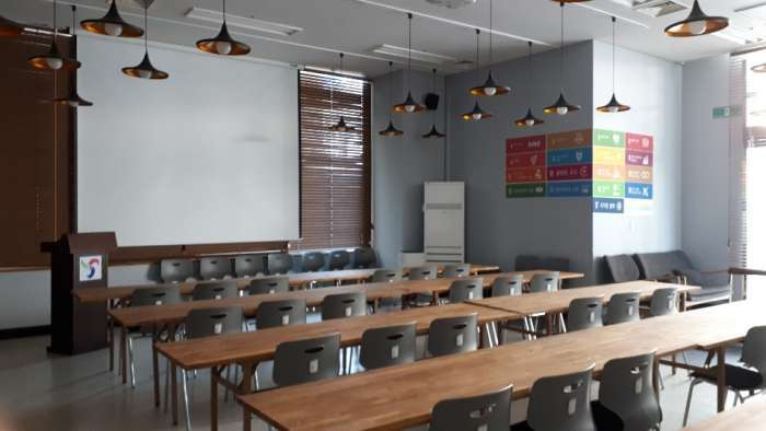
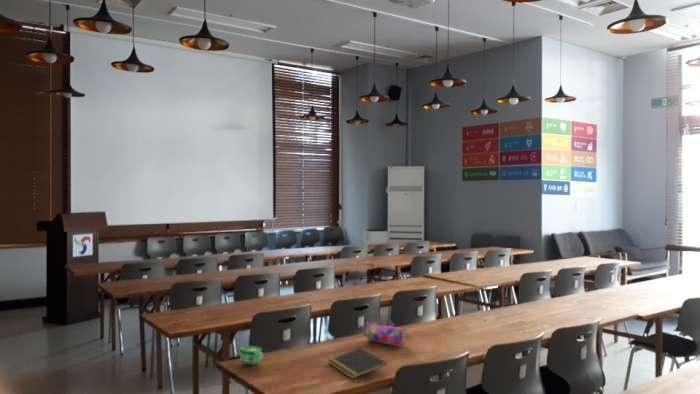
+ cup [239,345,264,366]
+ notepad [327,347,388,380]
+ pencil case [363,321,408,347]
